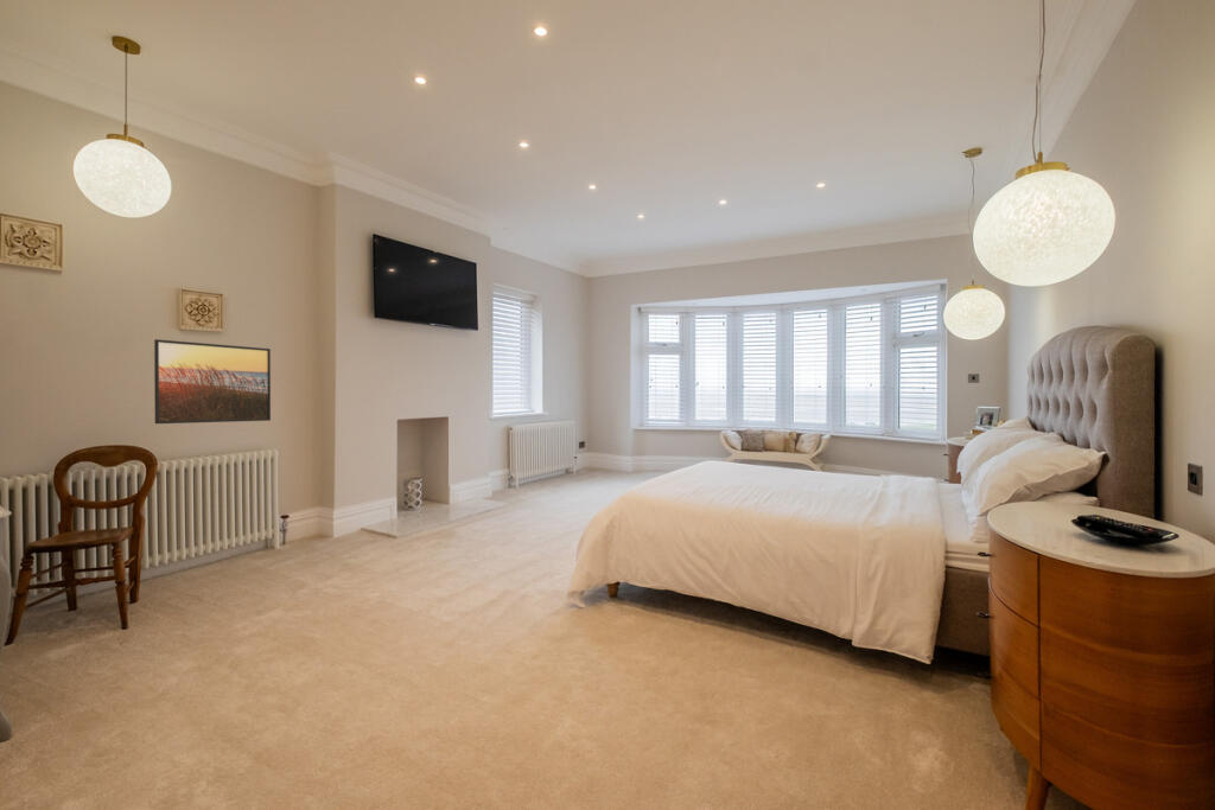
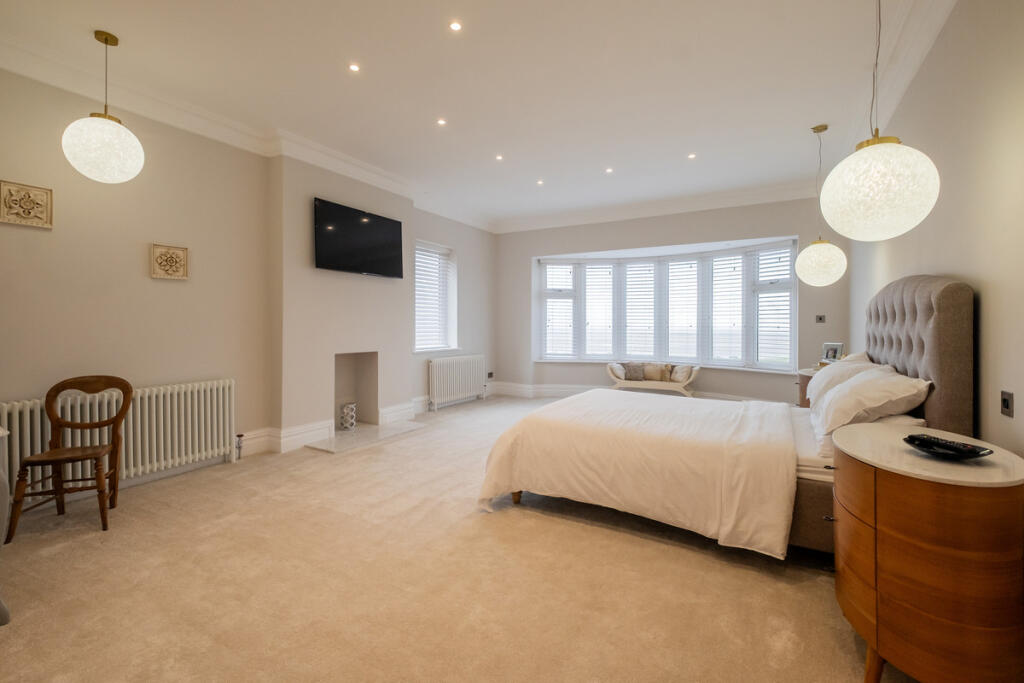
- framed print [153,338,272,425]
